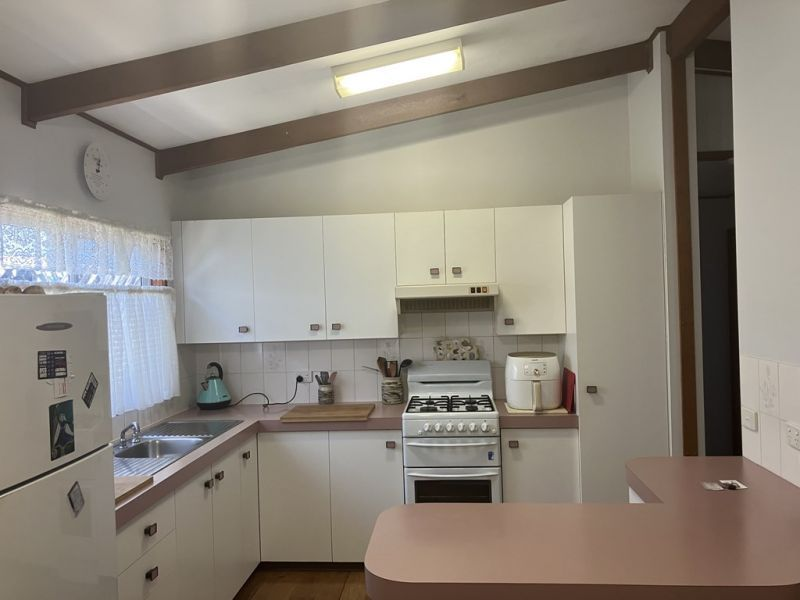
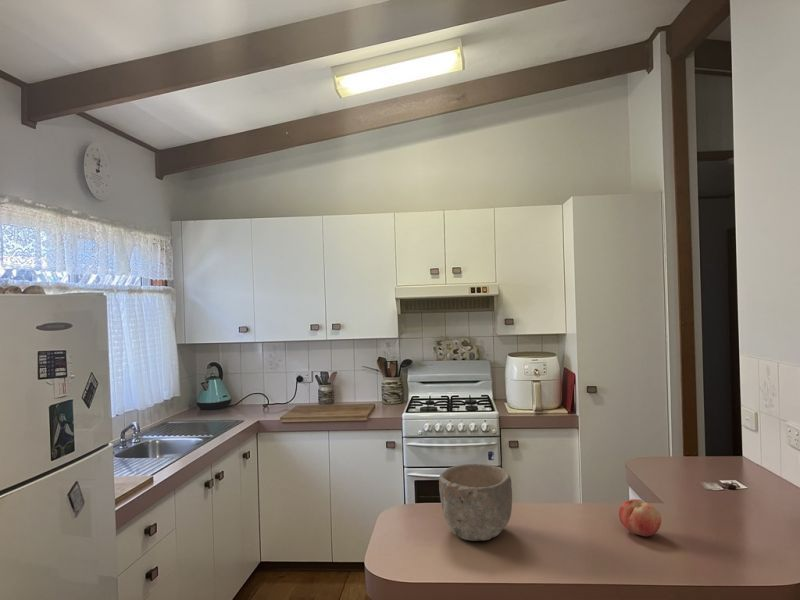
+ fruit [618,498,662,537]
+ bowl [438,463,513,542]
